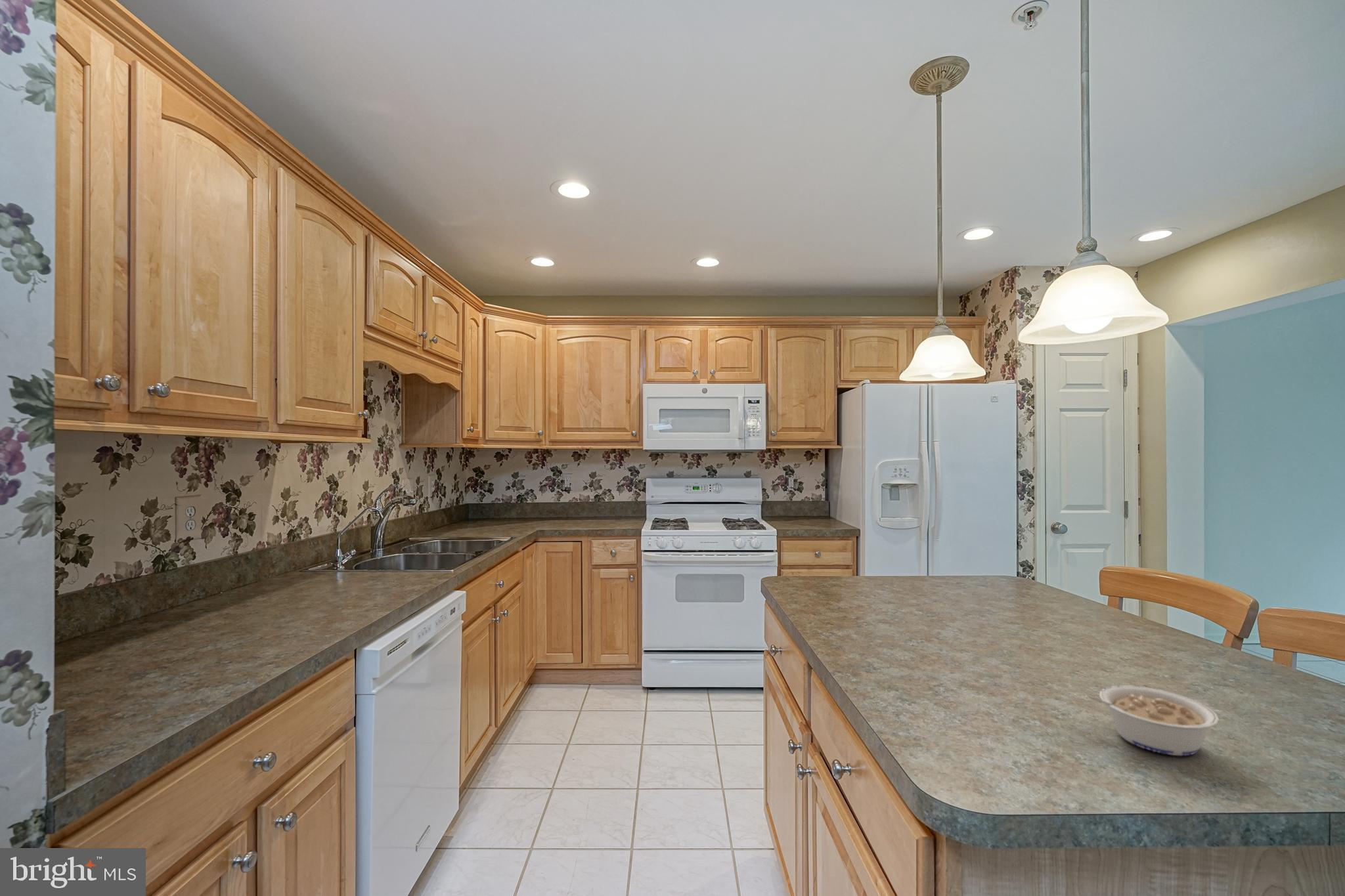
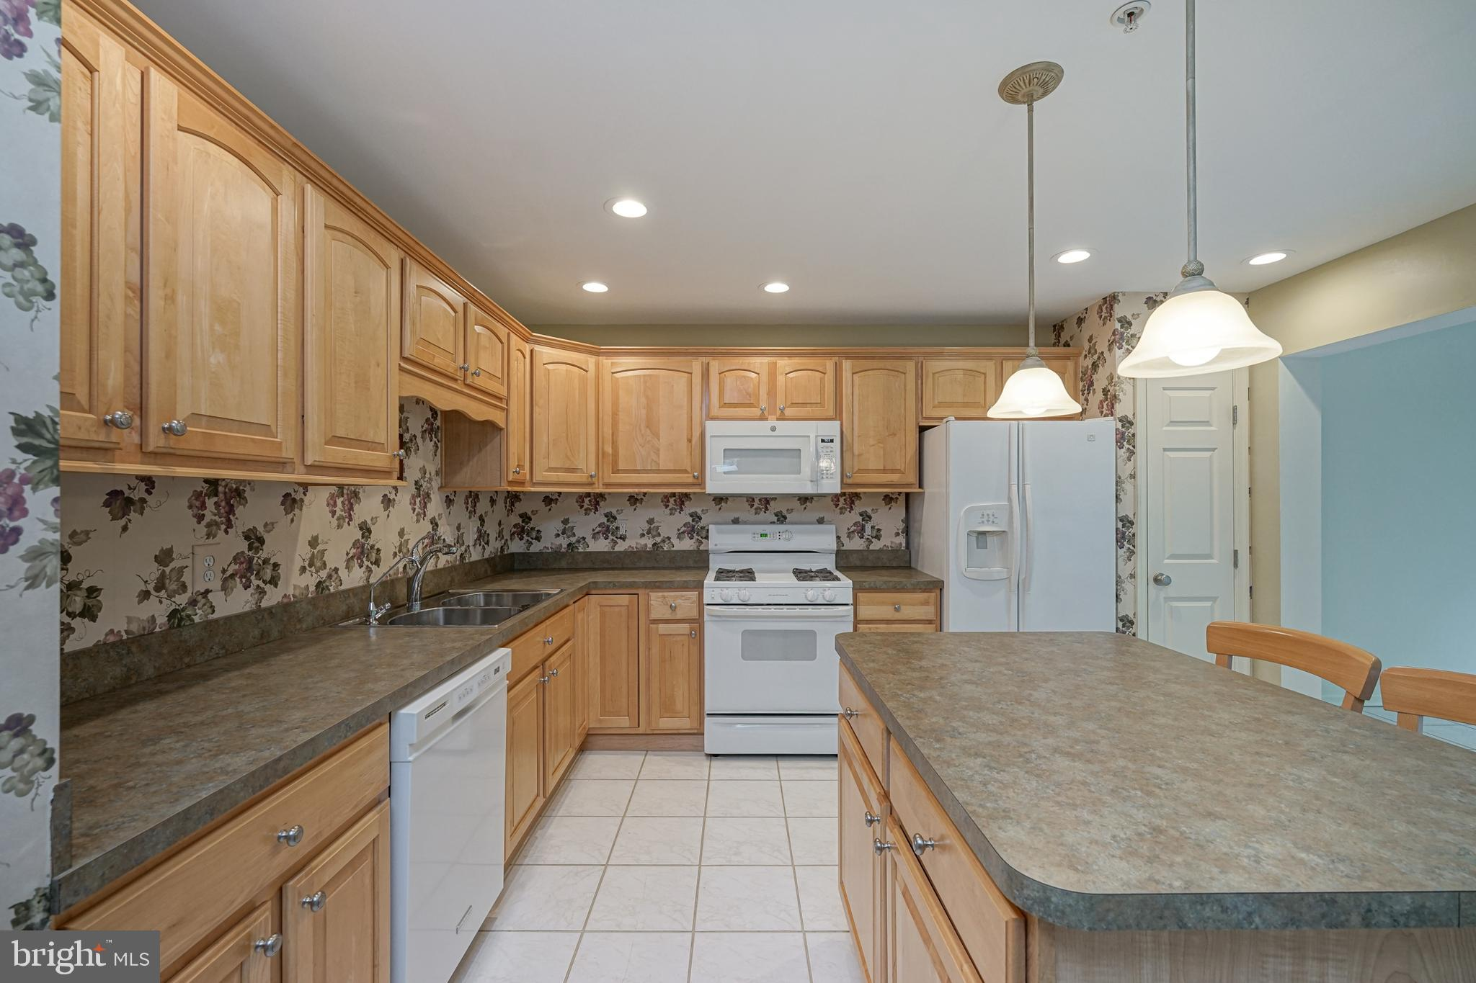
- legume [1084,685,1220,757]
